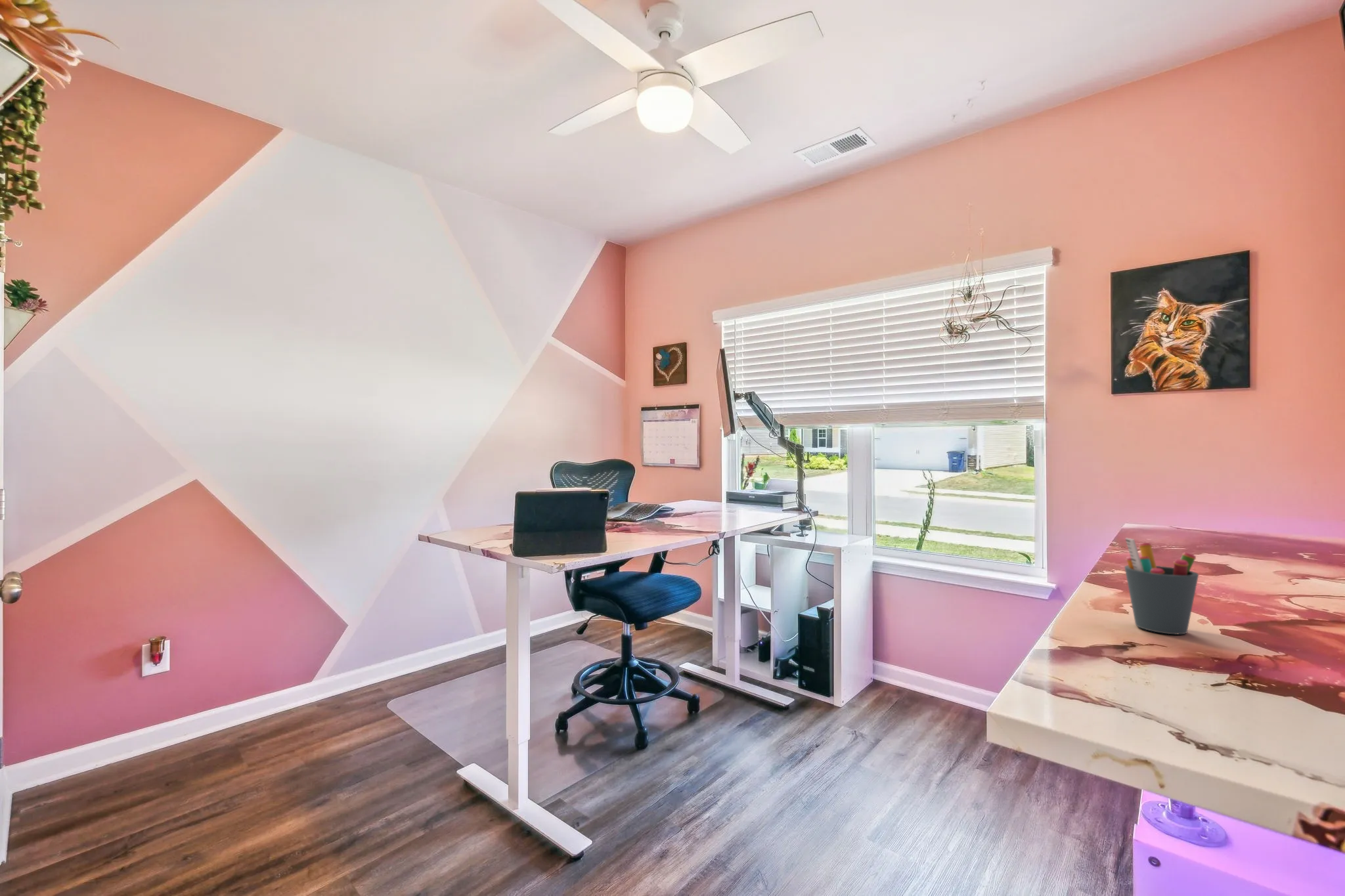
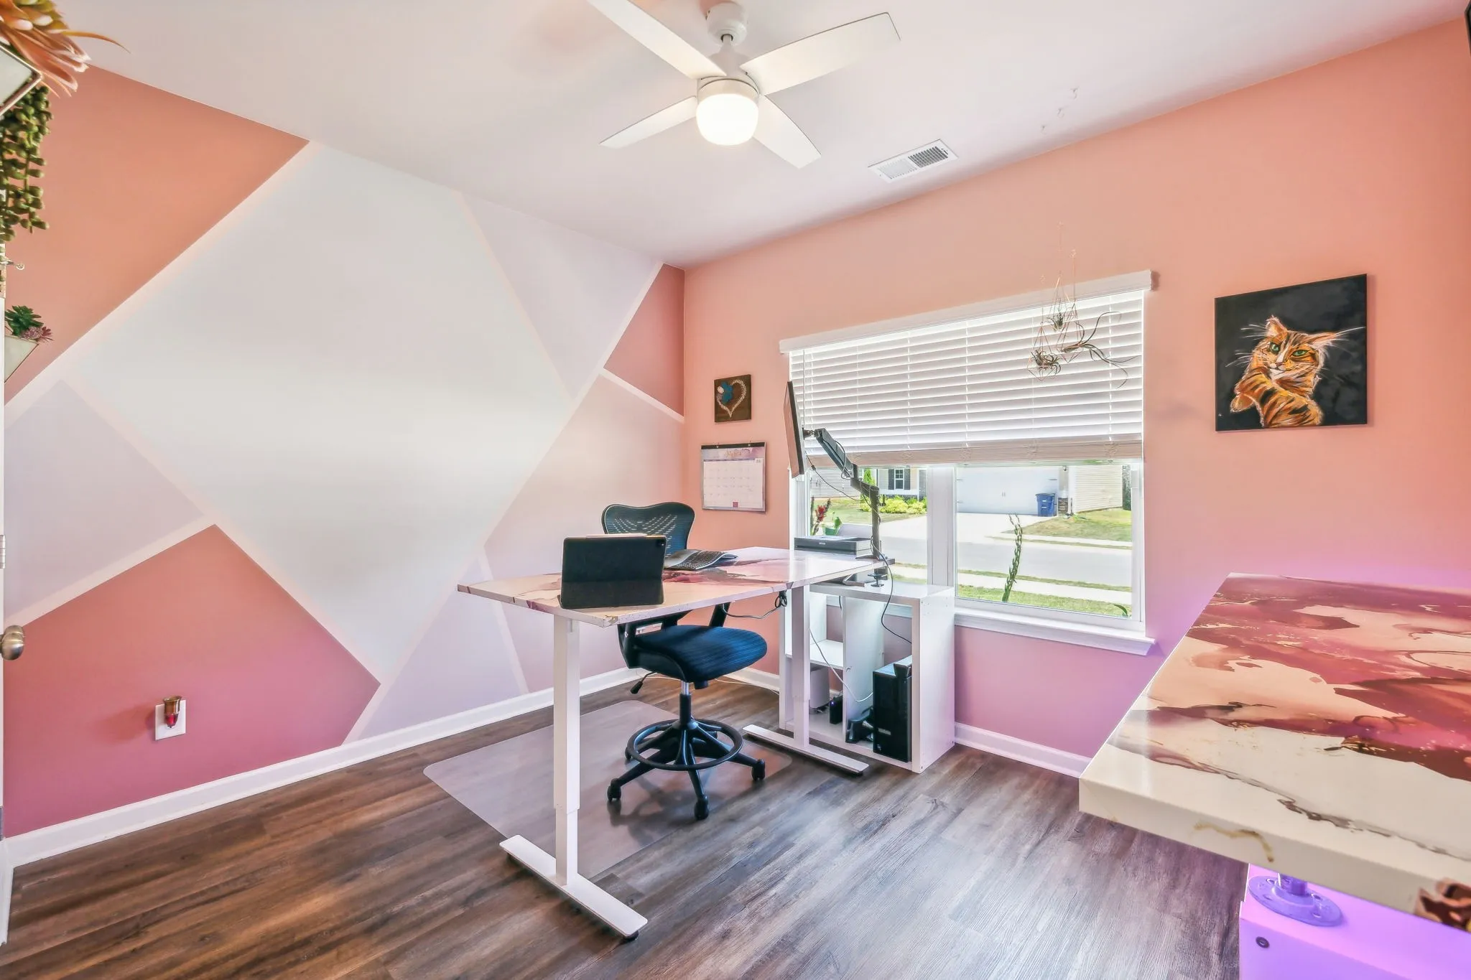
- pen holder [1124,538,1199,635]
